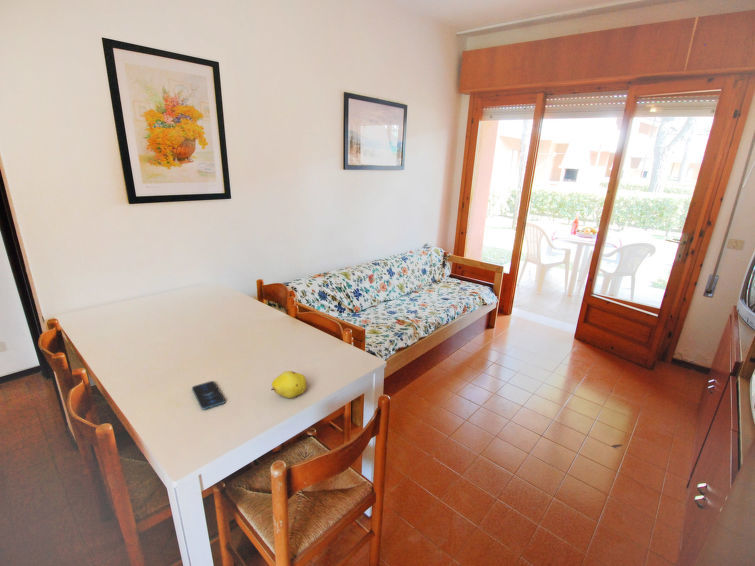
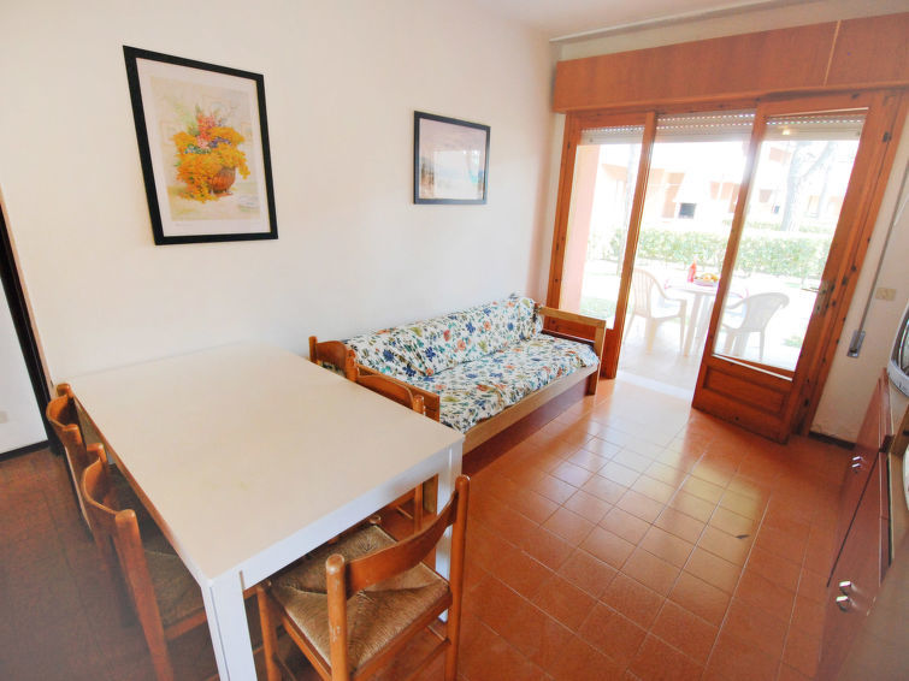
- fruit [270,370,307,399]
- smartphone [191,380,226,411]
